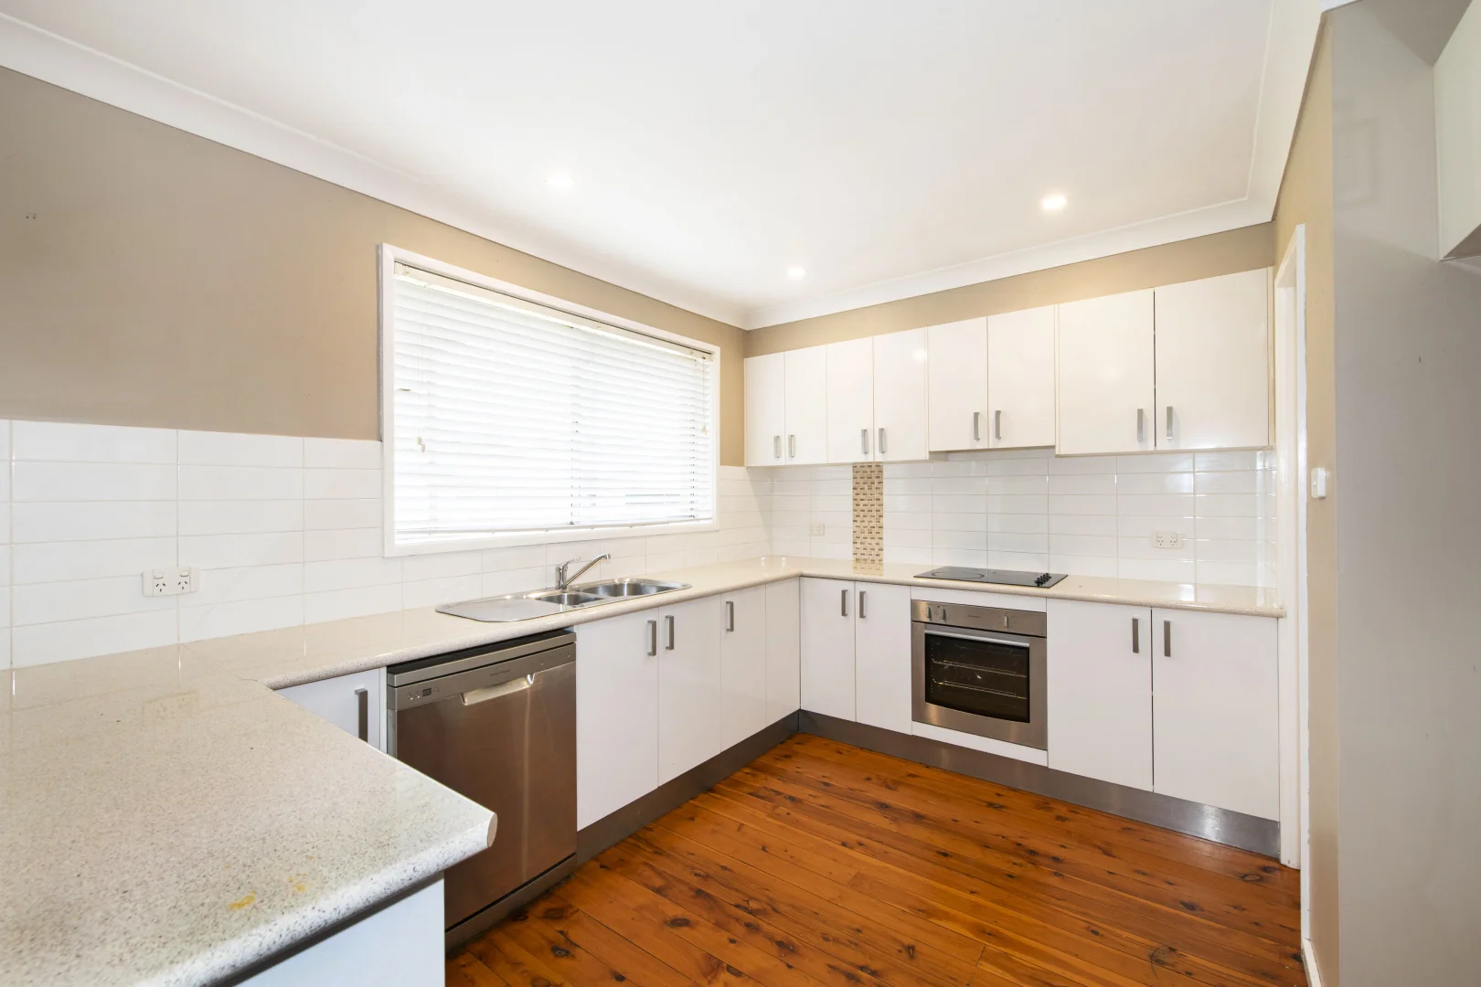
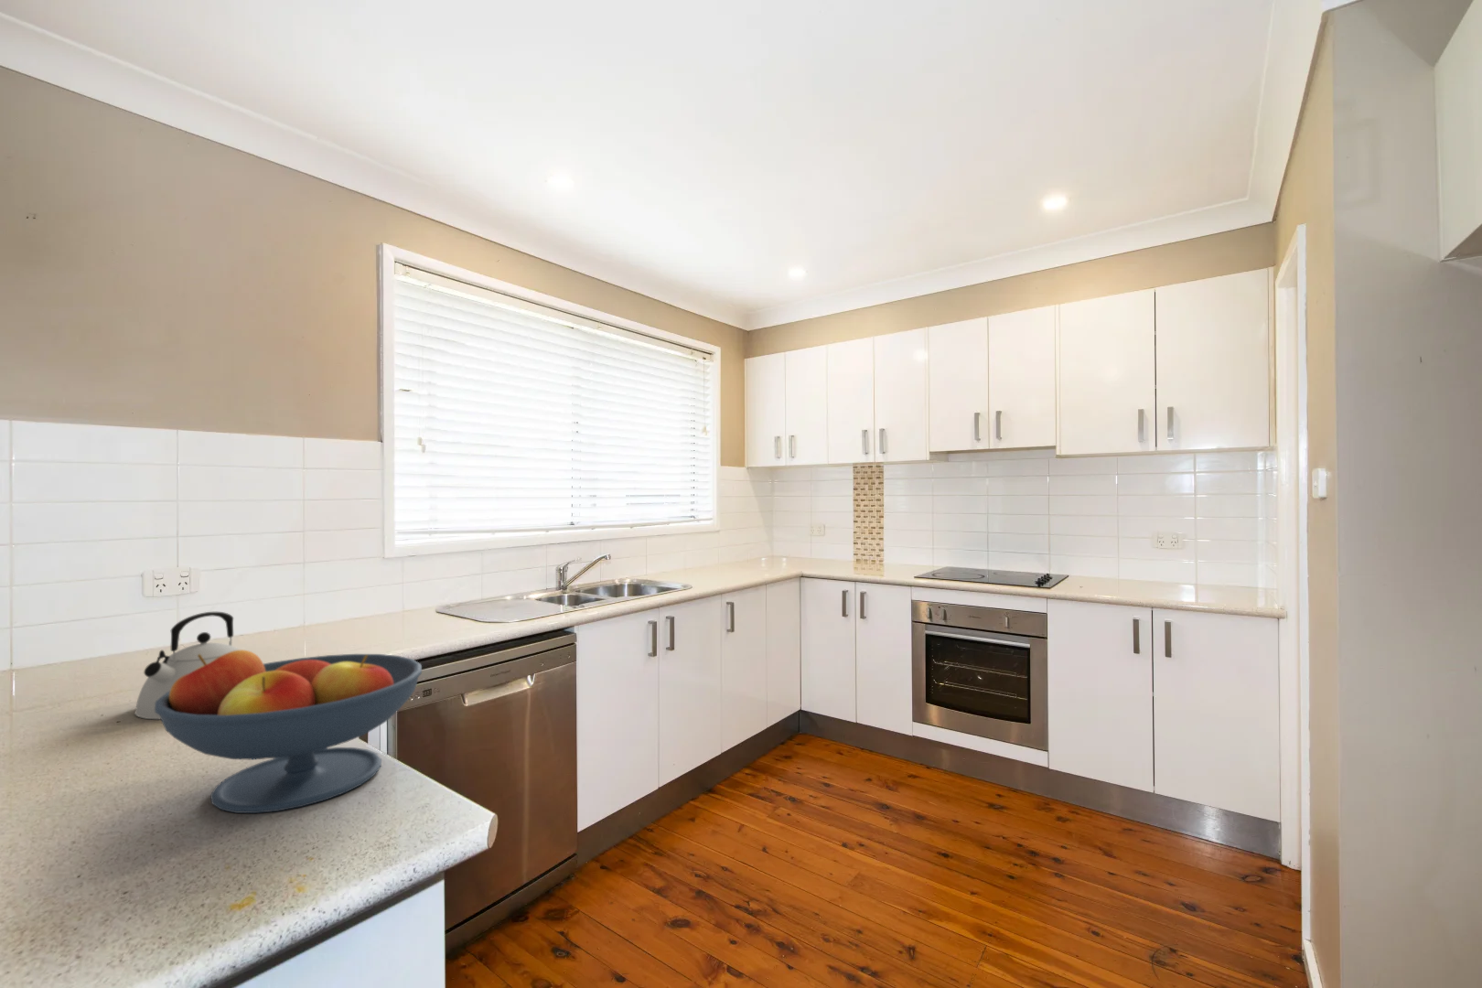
+ kettle [133,611,240,720]
+ fruit bowl [154,648,422,814]
